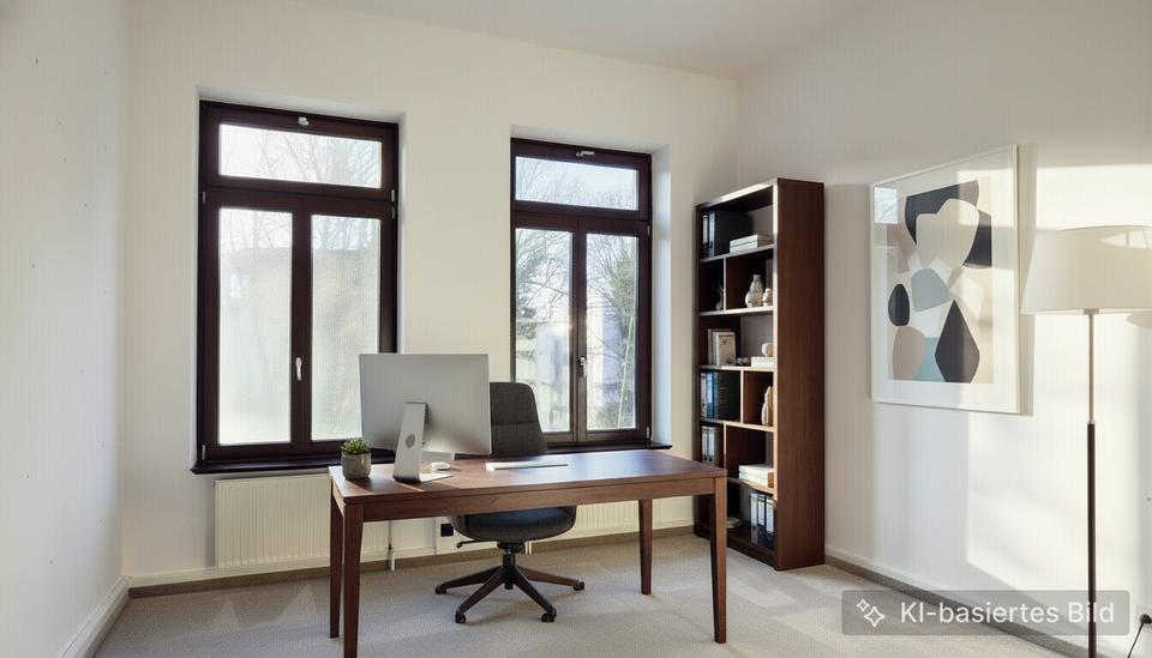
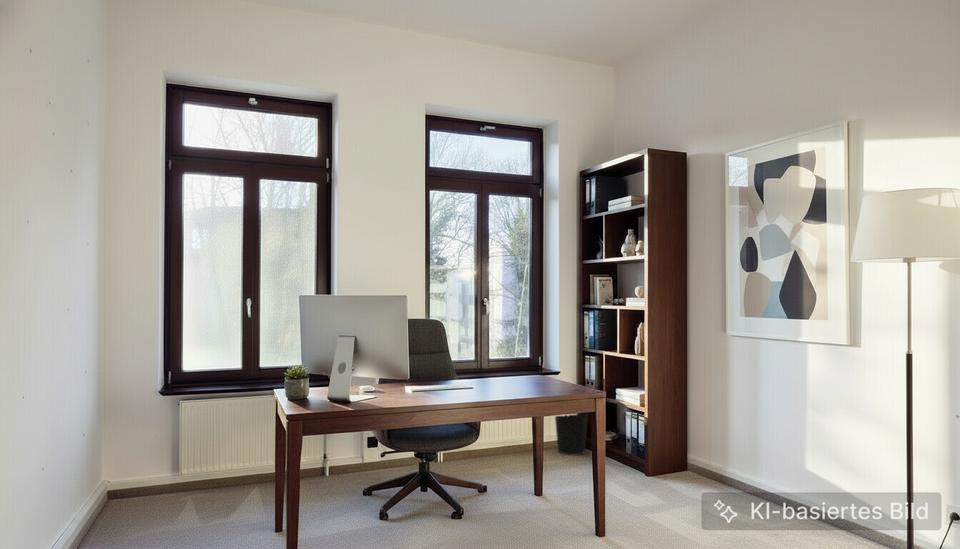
+ wastebasket [554,413,589,456]
